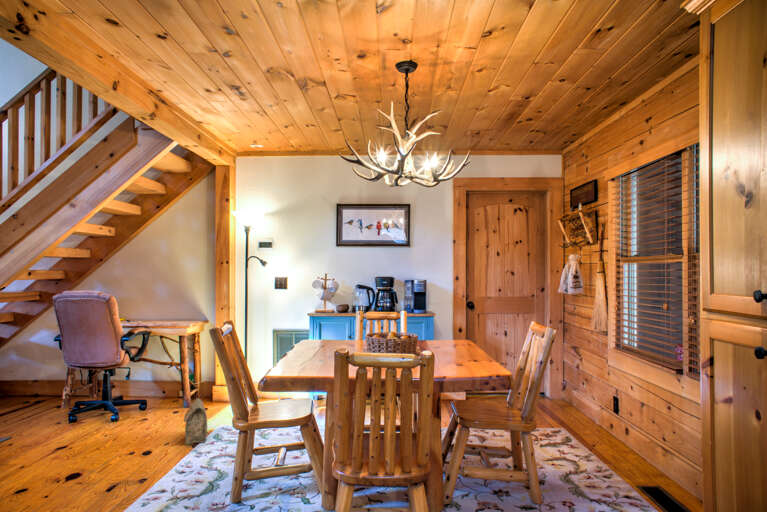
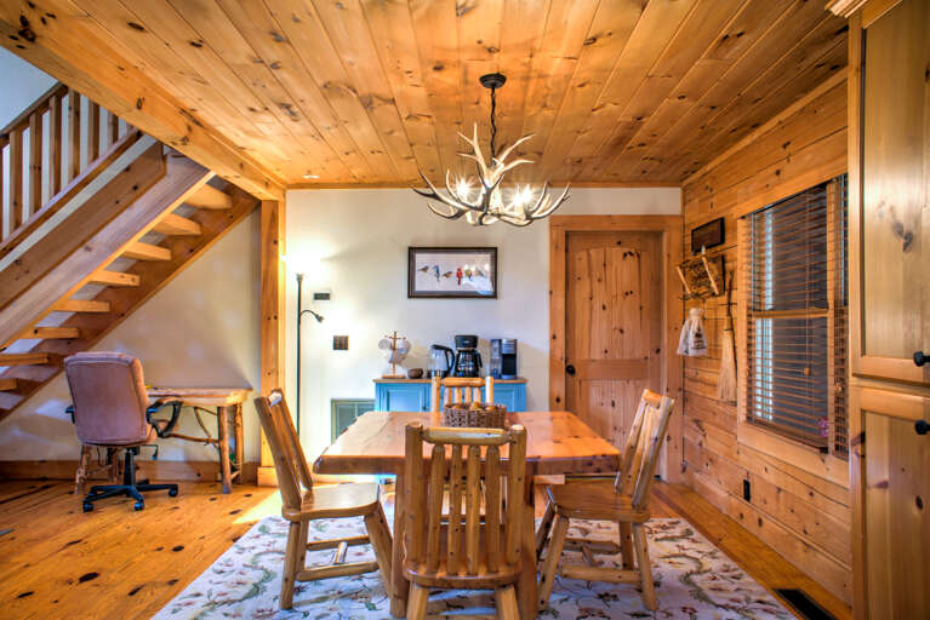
- bag [183,397,208,446]
